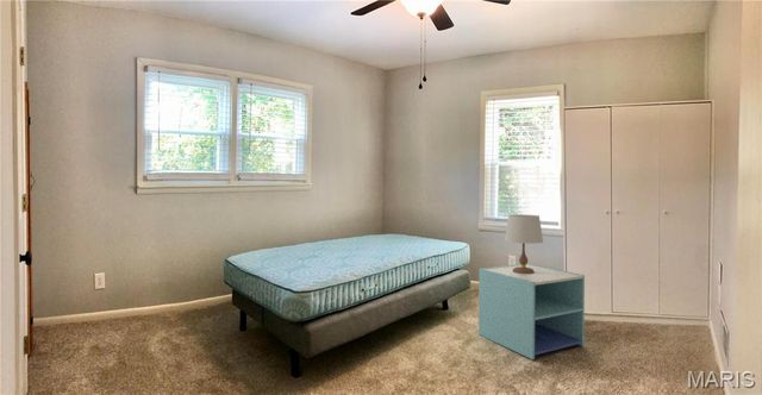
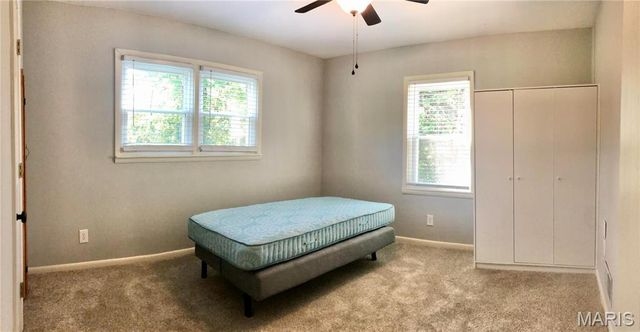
- nightstand [477,263,586,360]
- table lamp [504,213,544,274]
